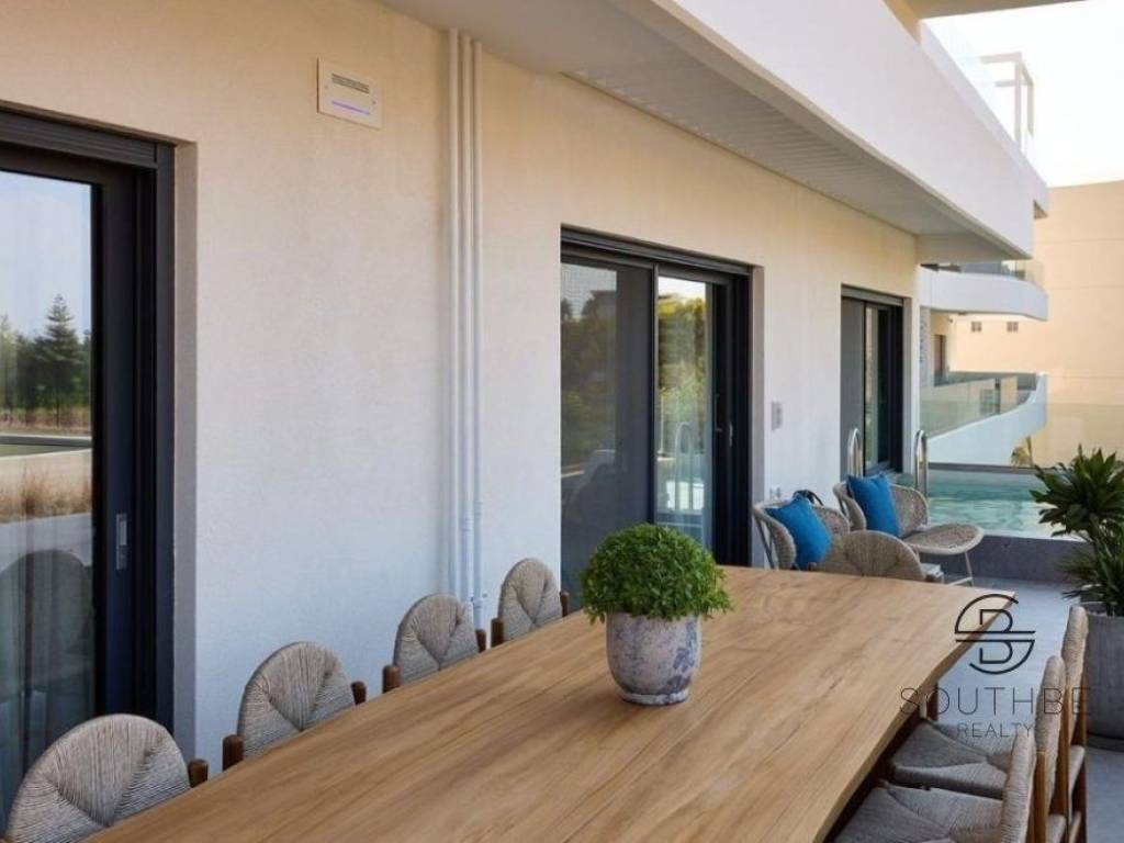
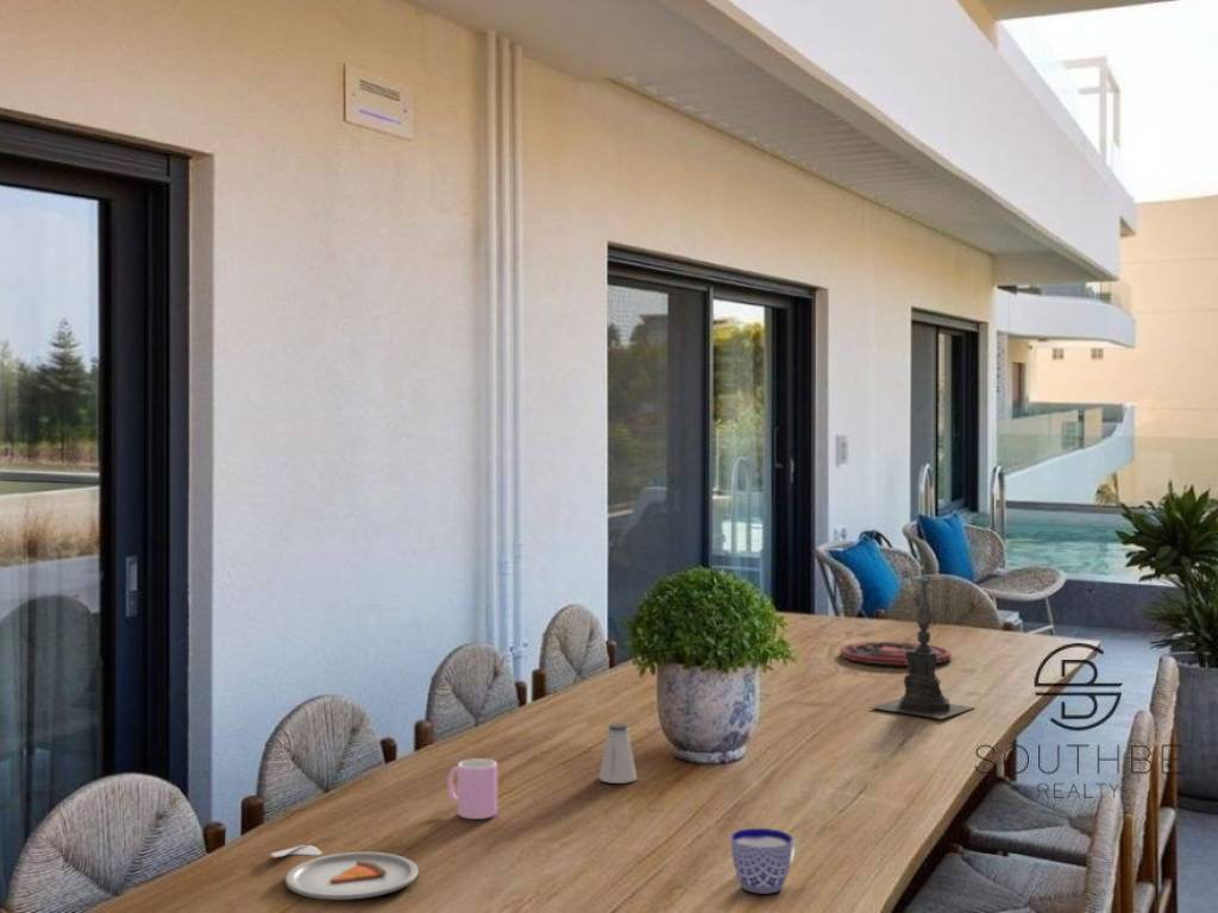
+ candle holder [868,554,975,720]
+ dinner plate [269,844,420,901]
+ cup [729,827,795,895]
+ plate [839,641,953,666]
+ cup [446,757,498,820]
+ saltshaker [598,722,638,785]
